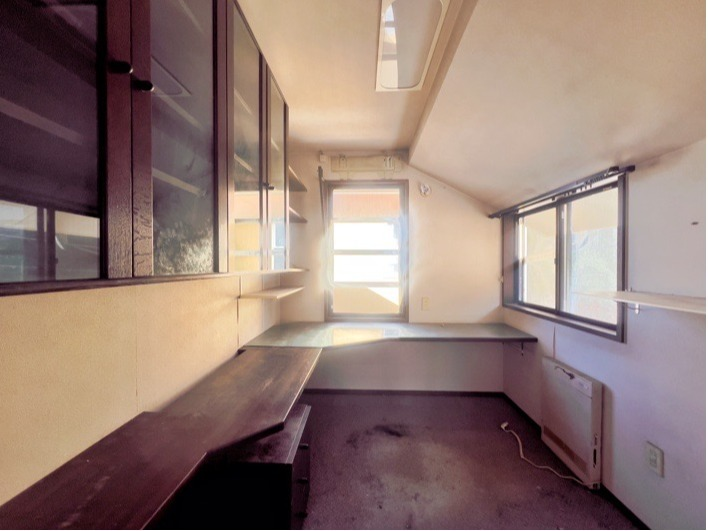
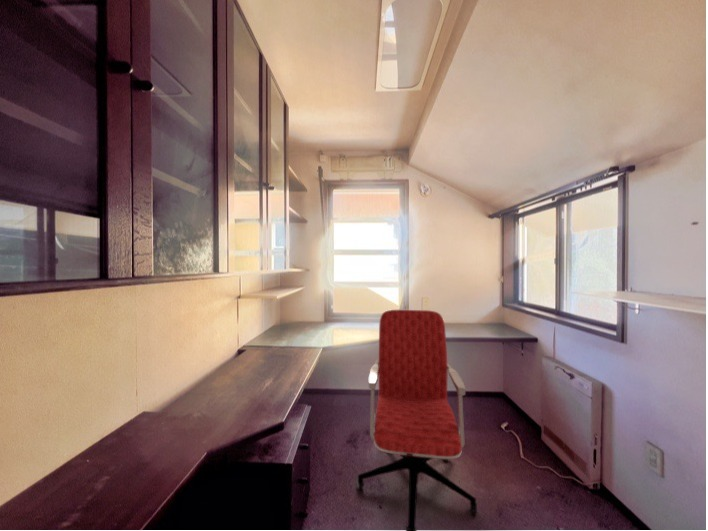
+ office chair [355,308,478,531]
